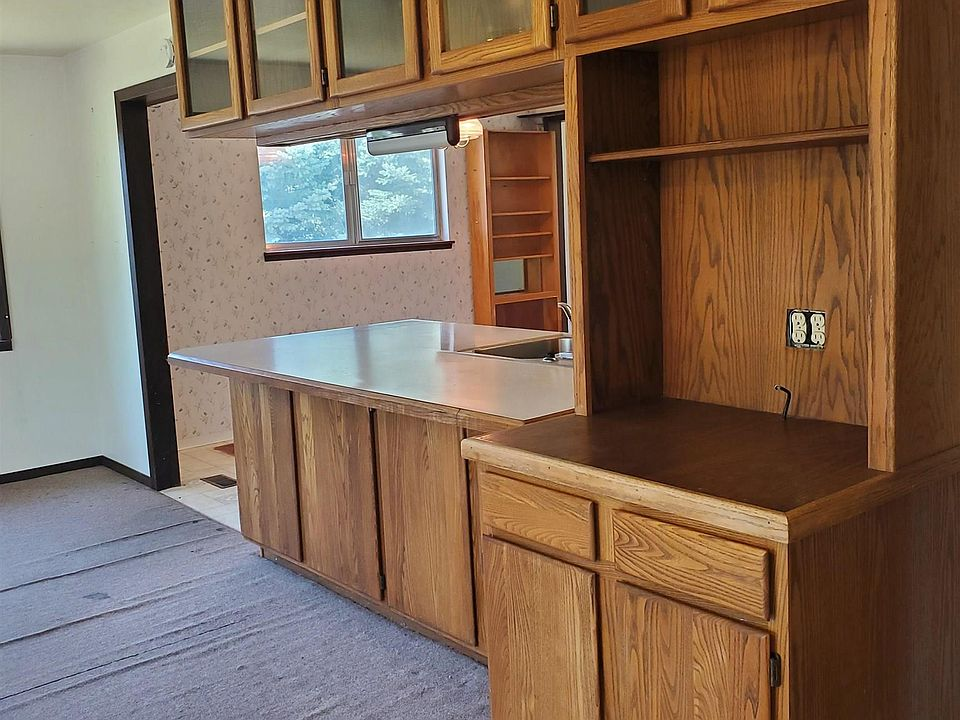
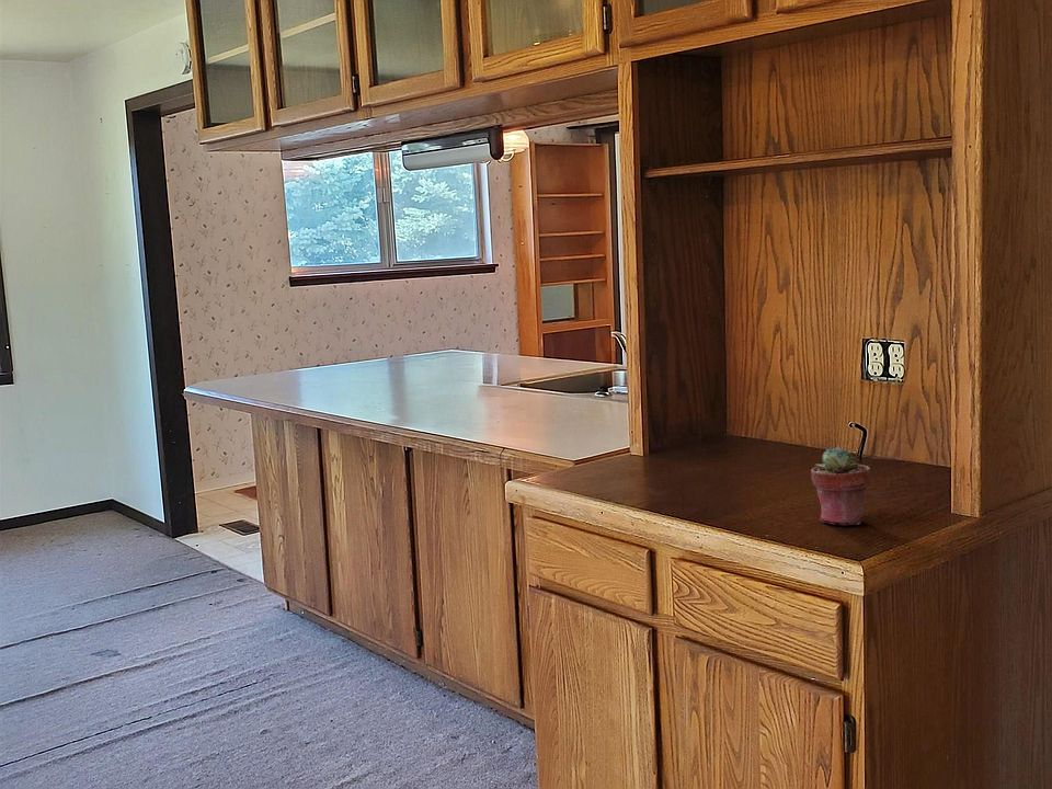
+ potted succulent [810,446,872,526]
